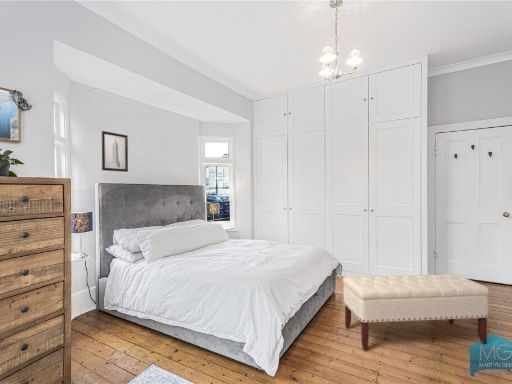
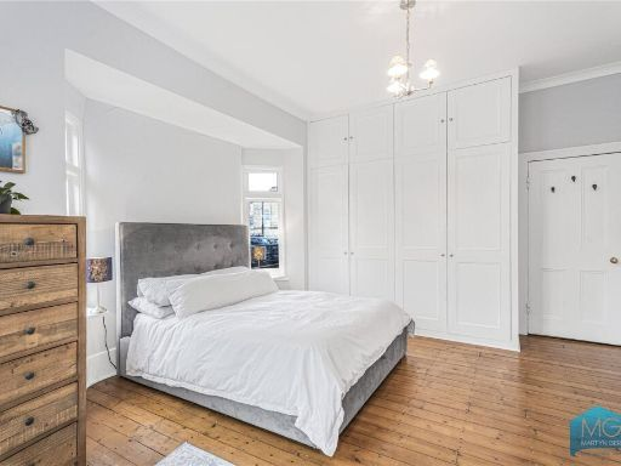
- wall art [101,130,129,173]
- bench [342,273,490,351]
